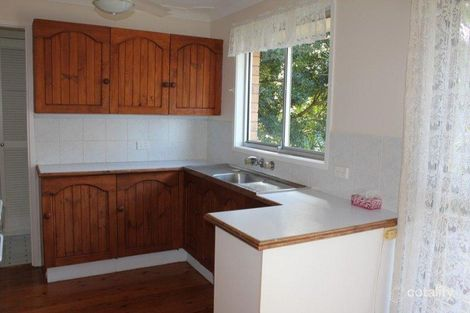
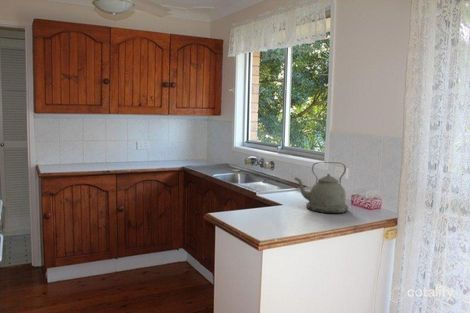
+ kettle [293,161,349,214]
